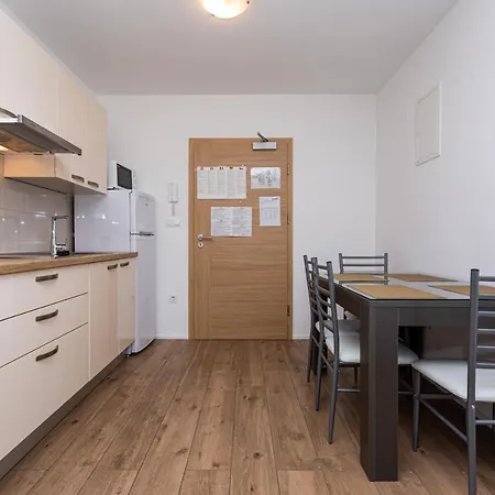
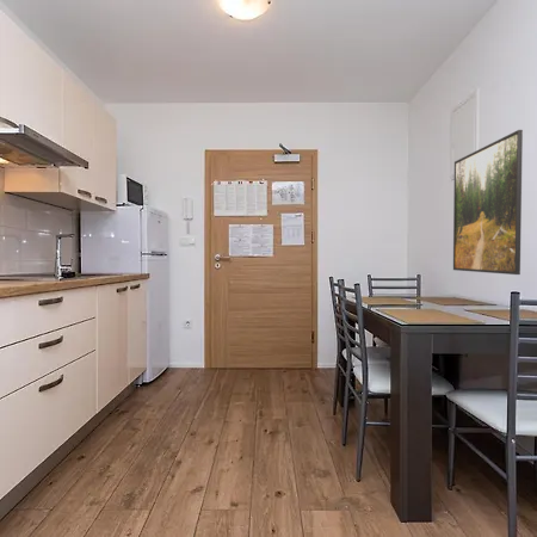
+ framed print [452,129,524,276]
